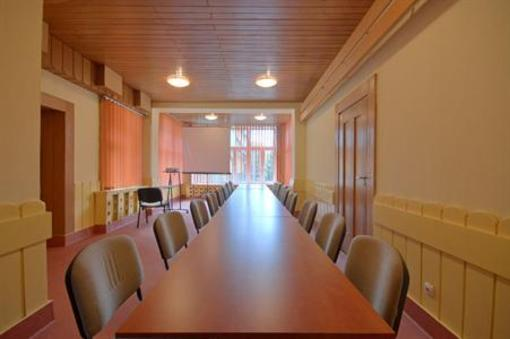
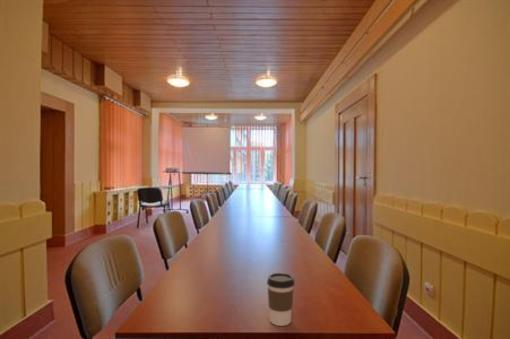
+ coffee cup [266,272,296,327]
